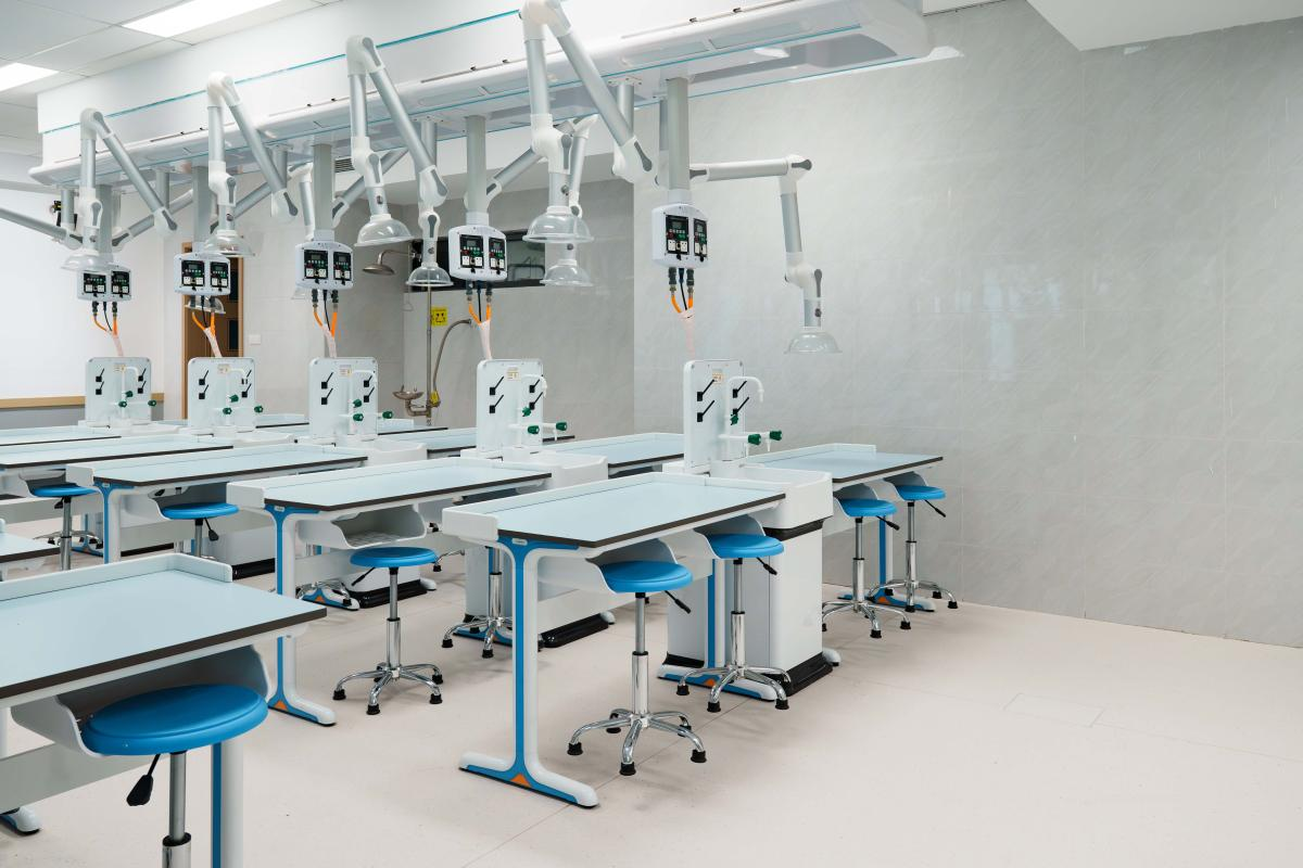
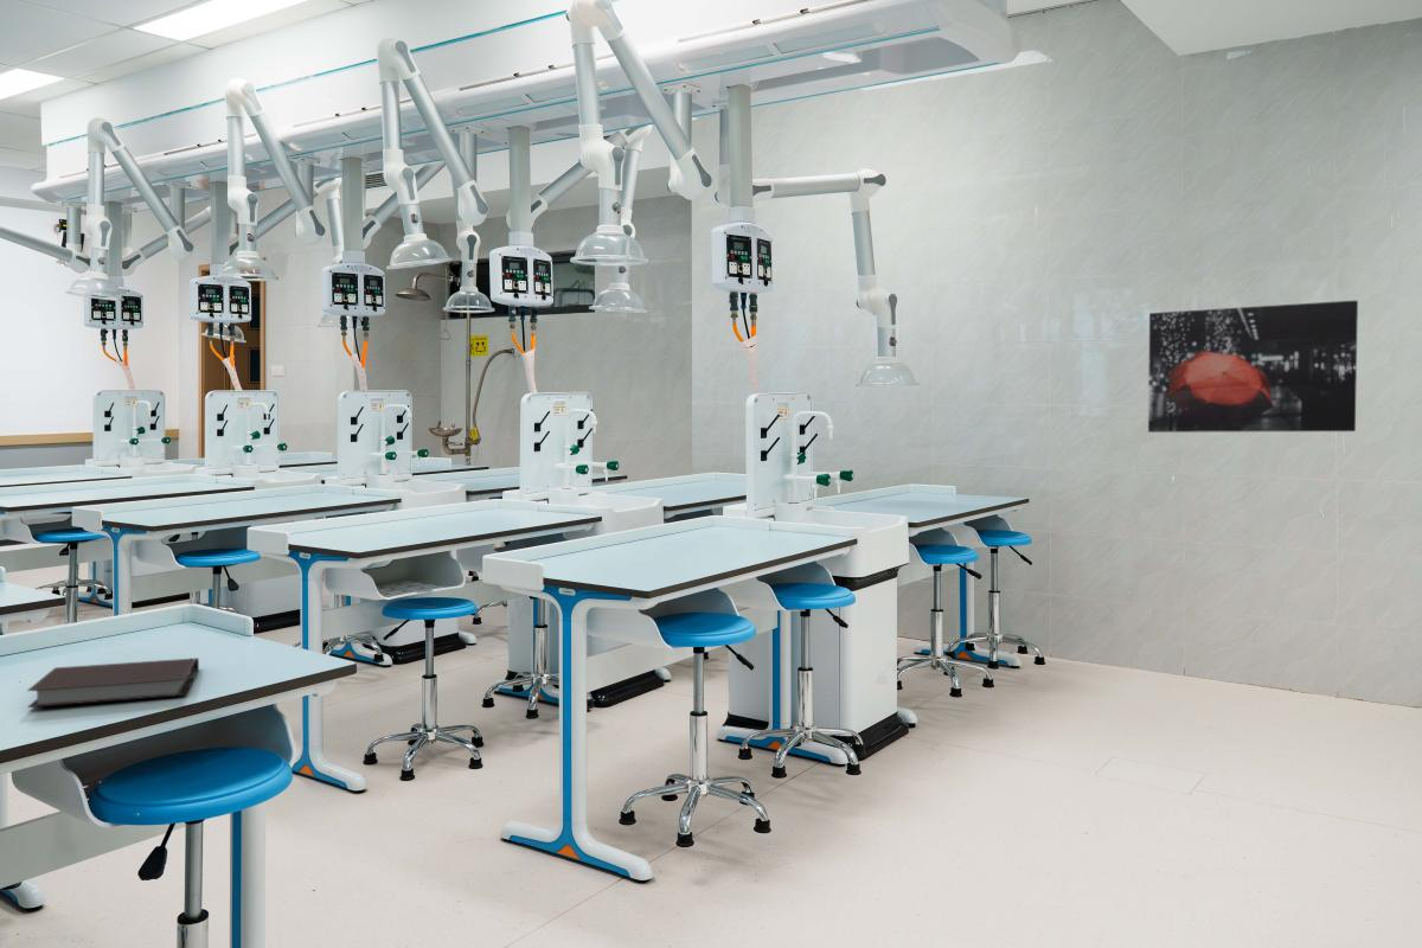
+ wall art [1147,299,1359,434]
+ notebook [26,656,200,709]
